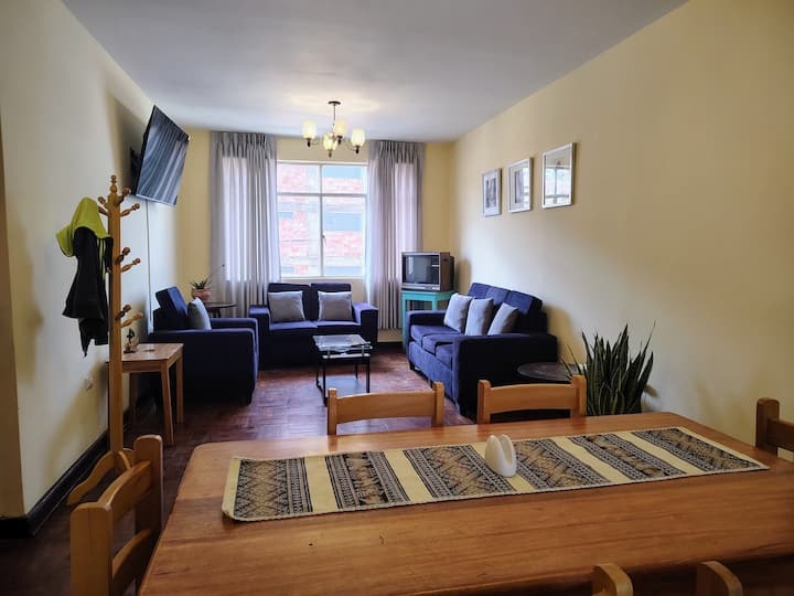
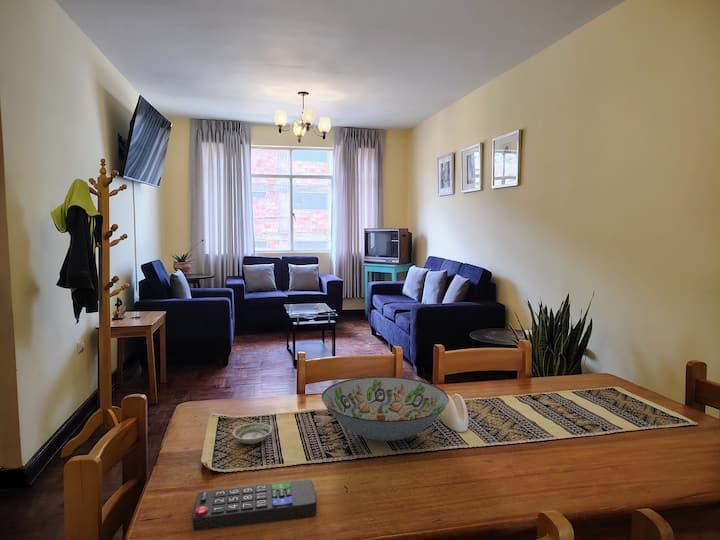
+ saucer [231,422,273,445]
+ remote control [192,478,318,531]
+ decorative bowl [320,375,450,442]
